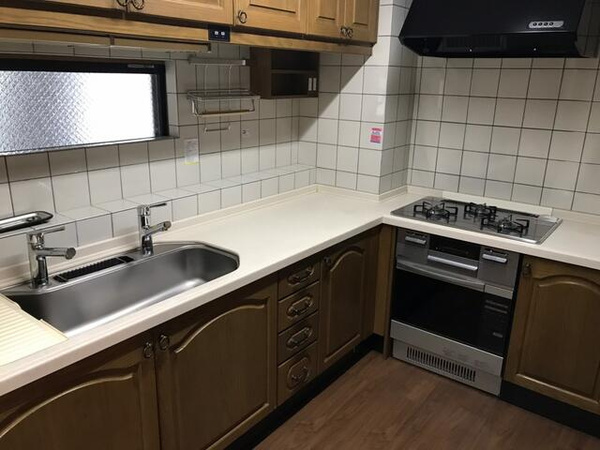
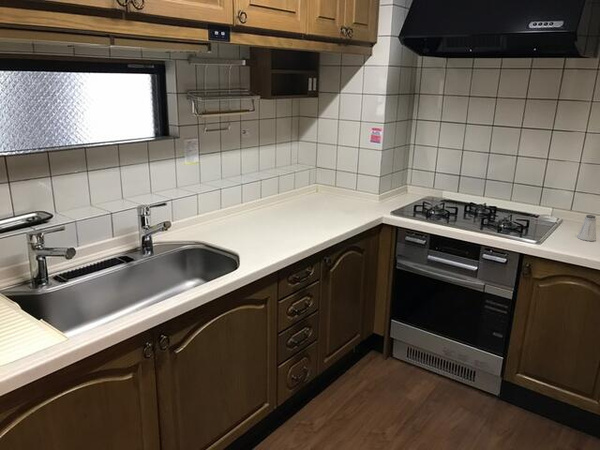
+ saltshaker [576,214,597,242]
